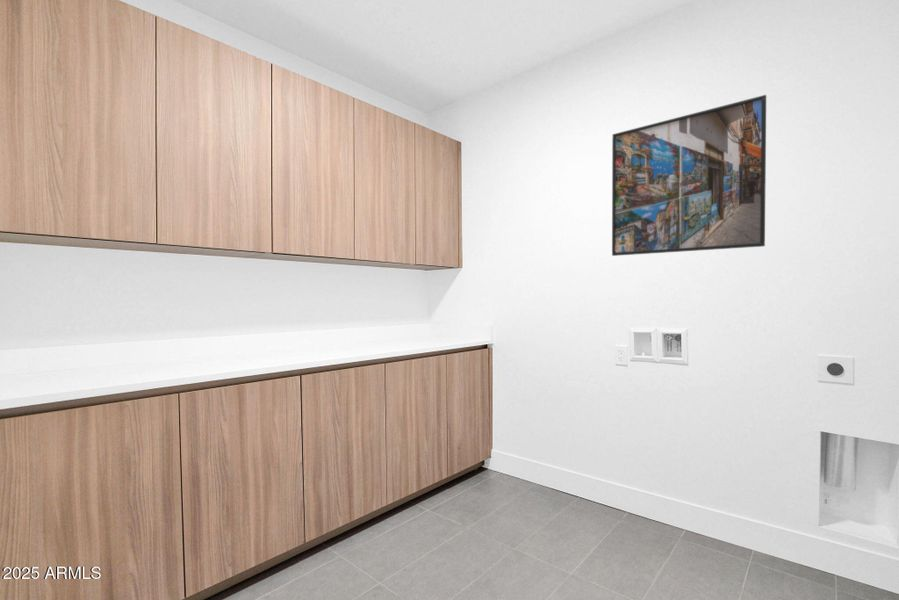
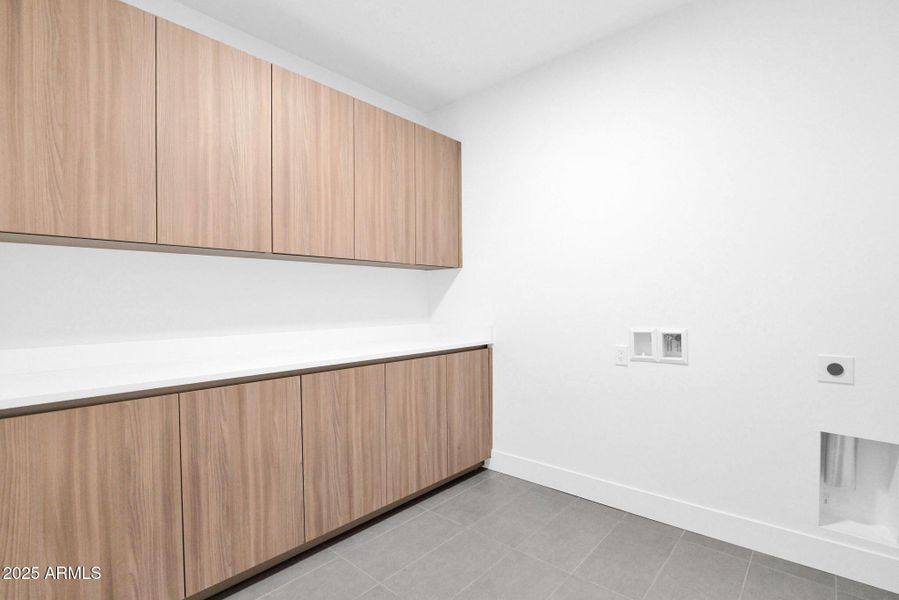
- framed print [611,94,767,257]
